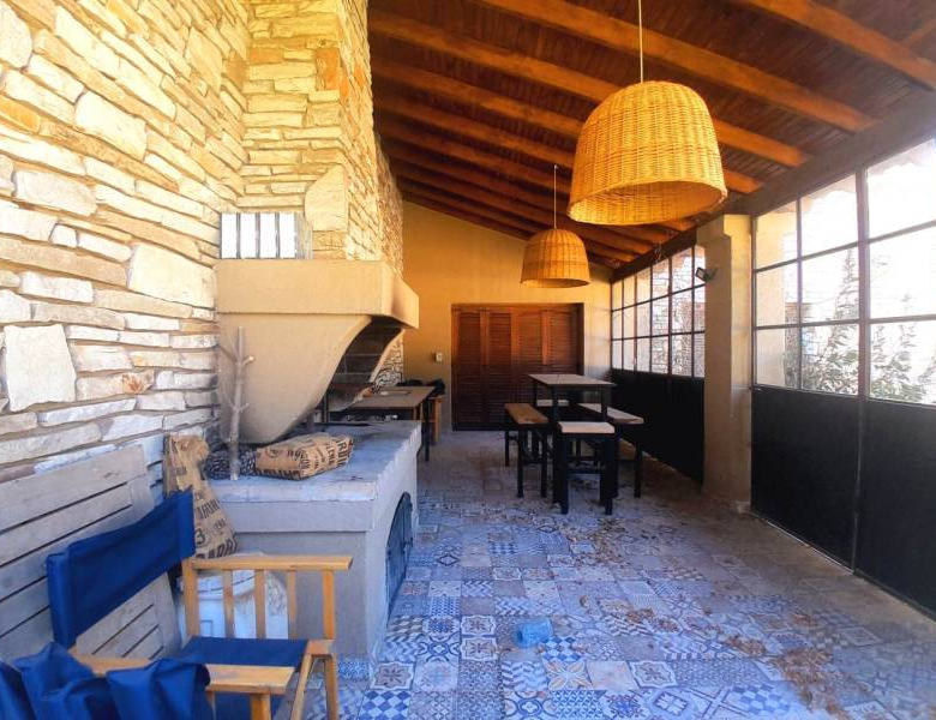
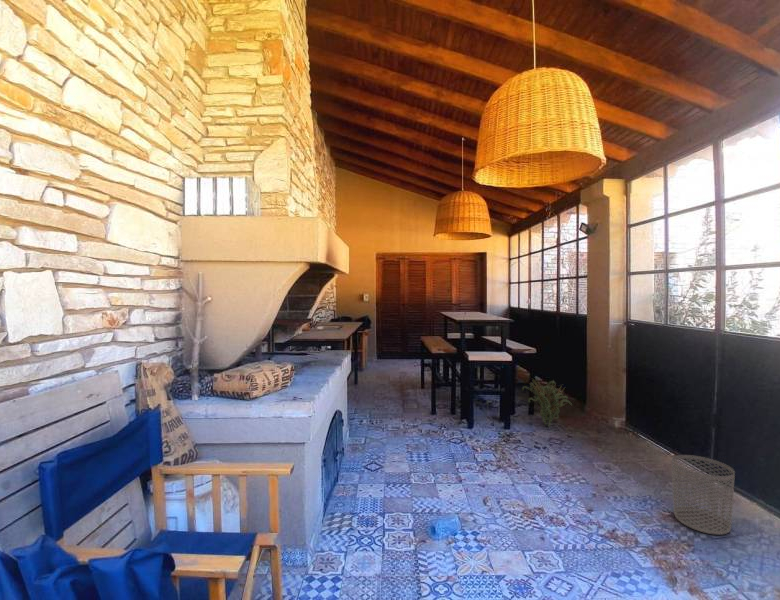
+ waste bin [670,454,736,536]
+ decorative plant [521,378,573,428]
